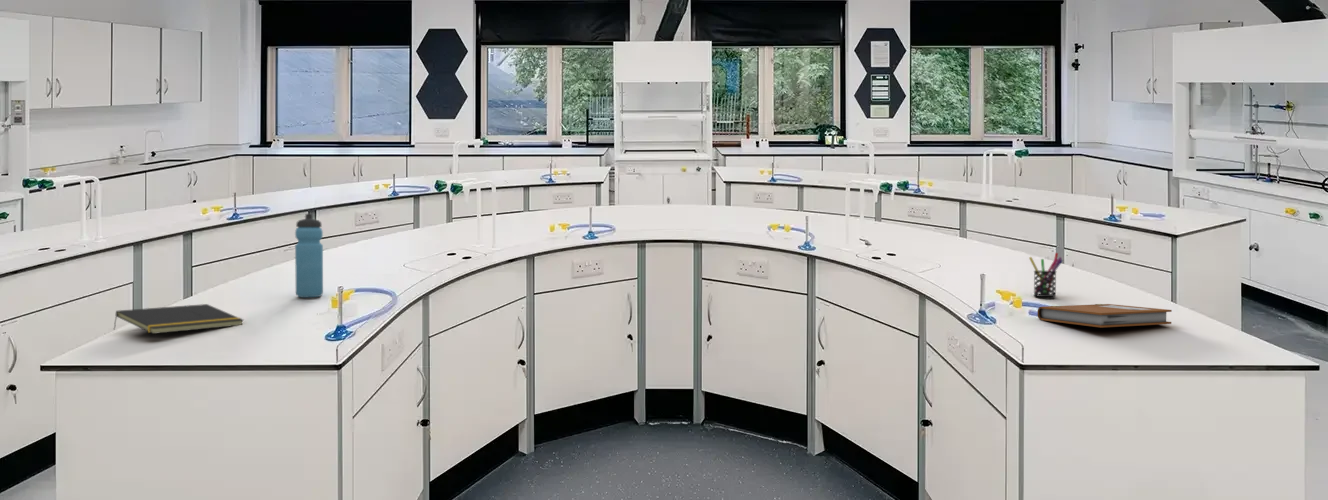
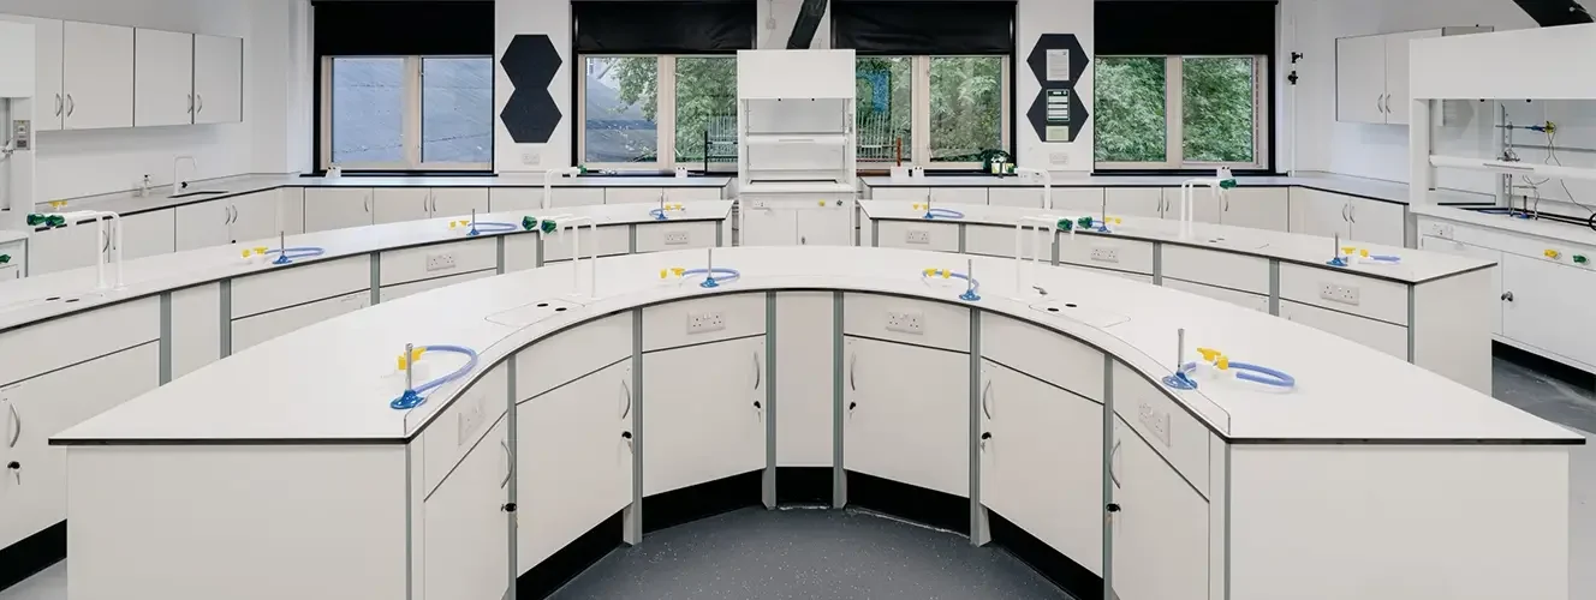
- water bottle [294,213,324,298]
- pen holder [1028,252,1064,298]
- notepad [112,303,245,335]
- notebook [1037,303,1173,328]
